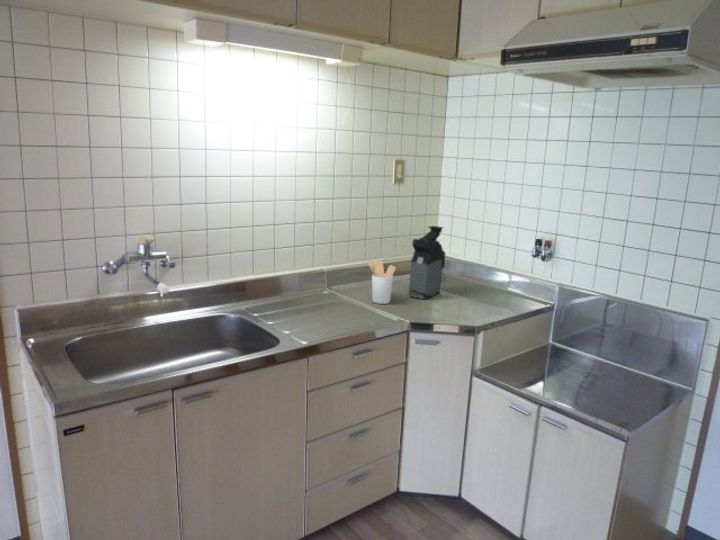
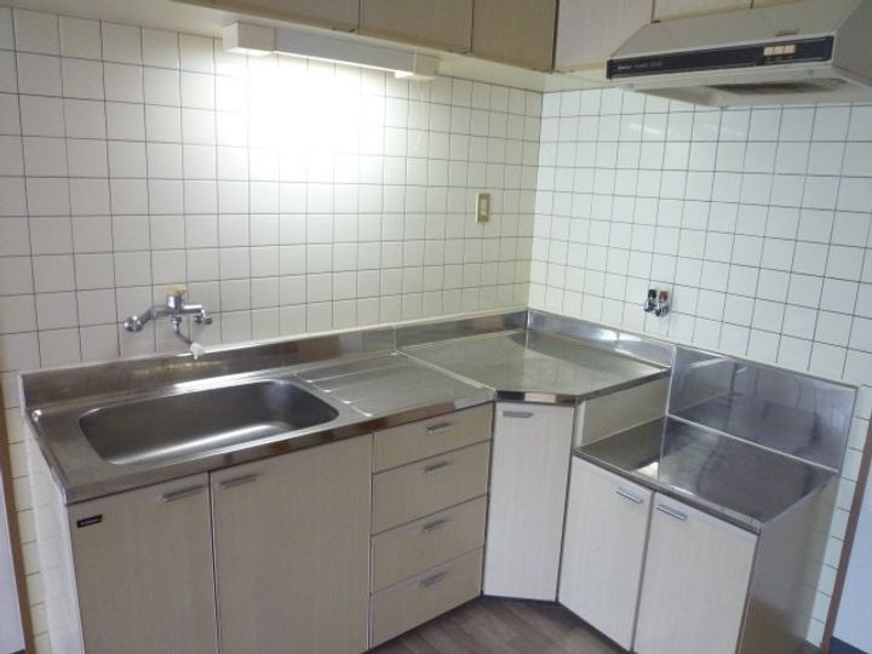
- utensil holder [367,259,397,305]
- coffee maker [408,225,447,300]
